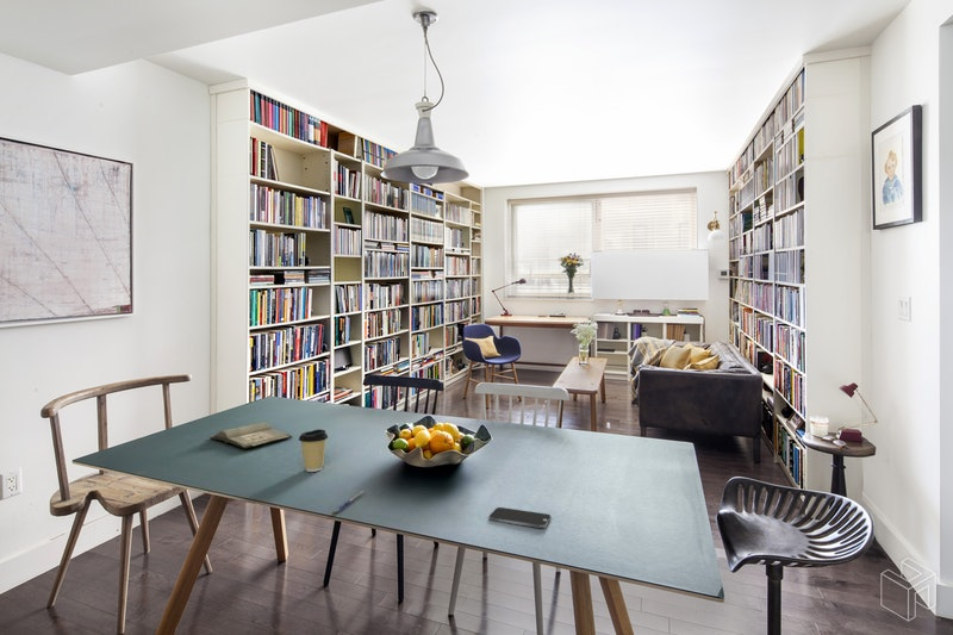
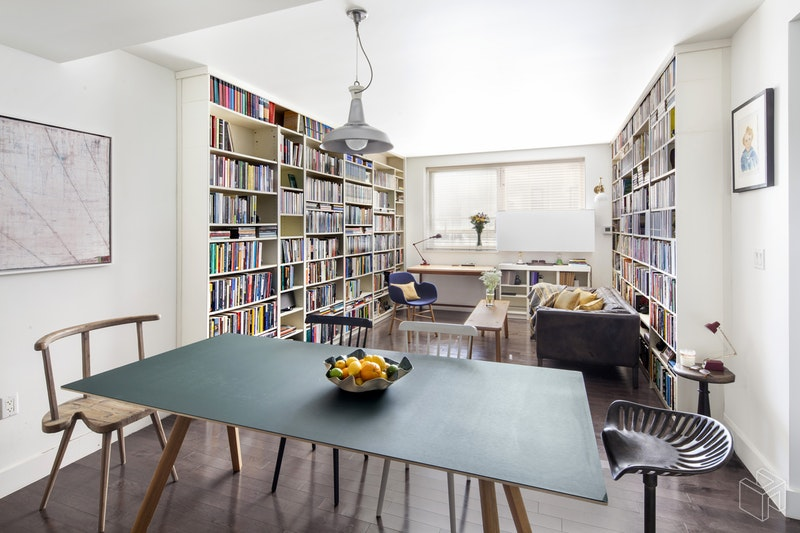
- coffee cup [298,428,329,473]
- smartphone [487,506,552,529]
- pen [331,490,365,513]
- hardback book [208,422,293,449]
